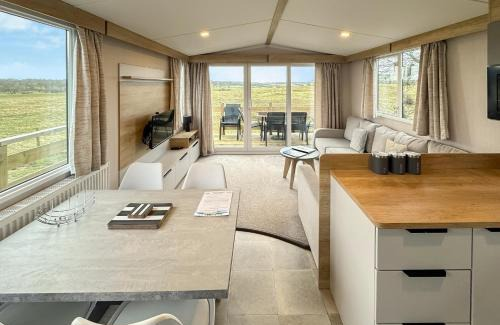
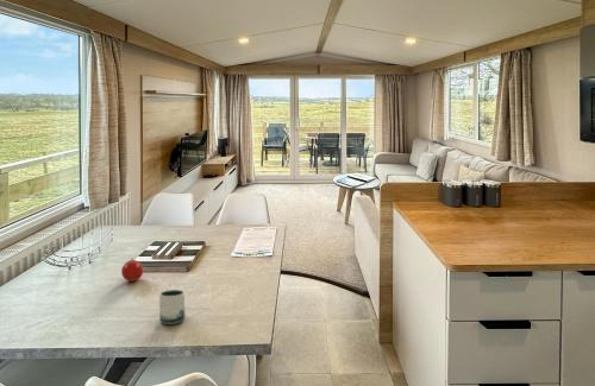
+ fruit [120,259,144,283]
+ mug [158,289,186,325]
